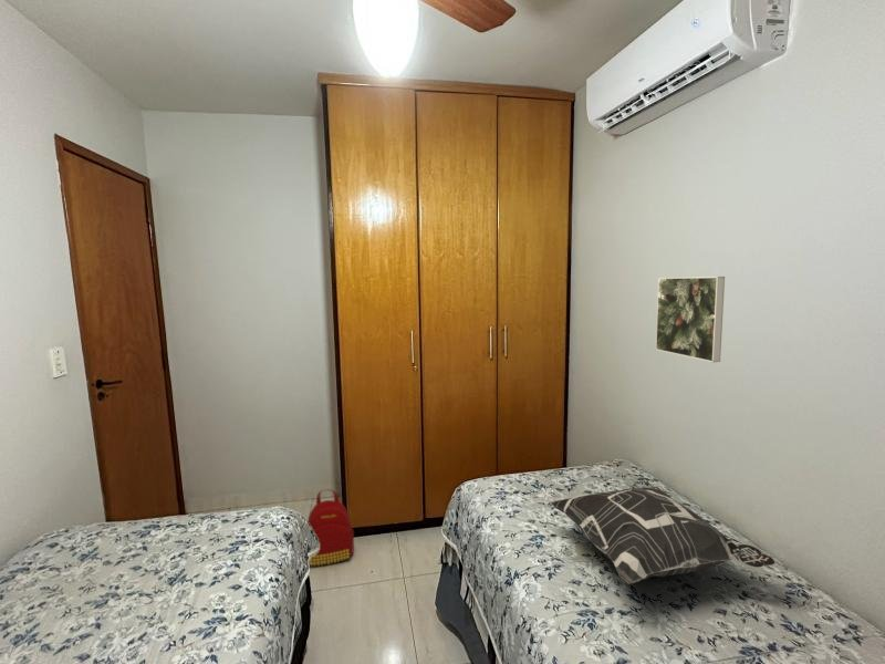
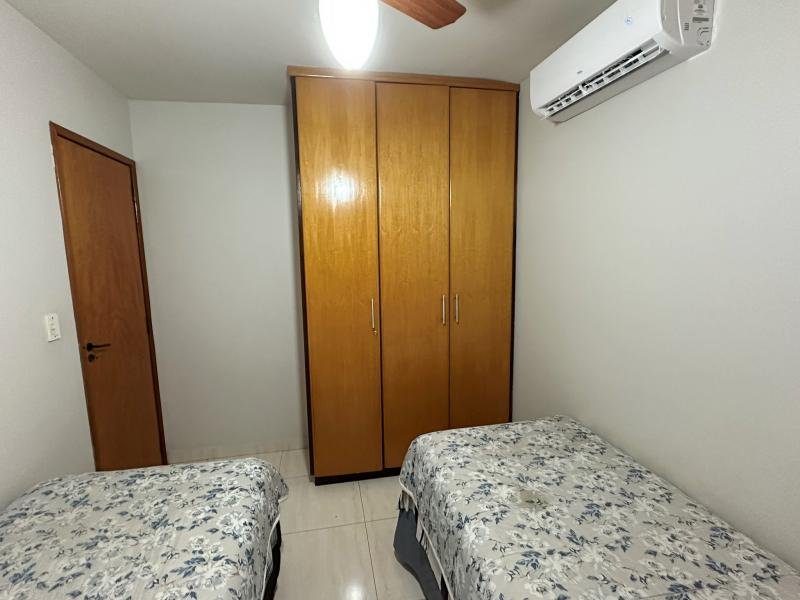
- decorative pillow [550,486,775,584]
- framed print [655,276,726,363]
- backpack [306,488,355,567]
